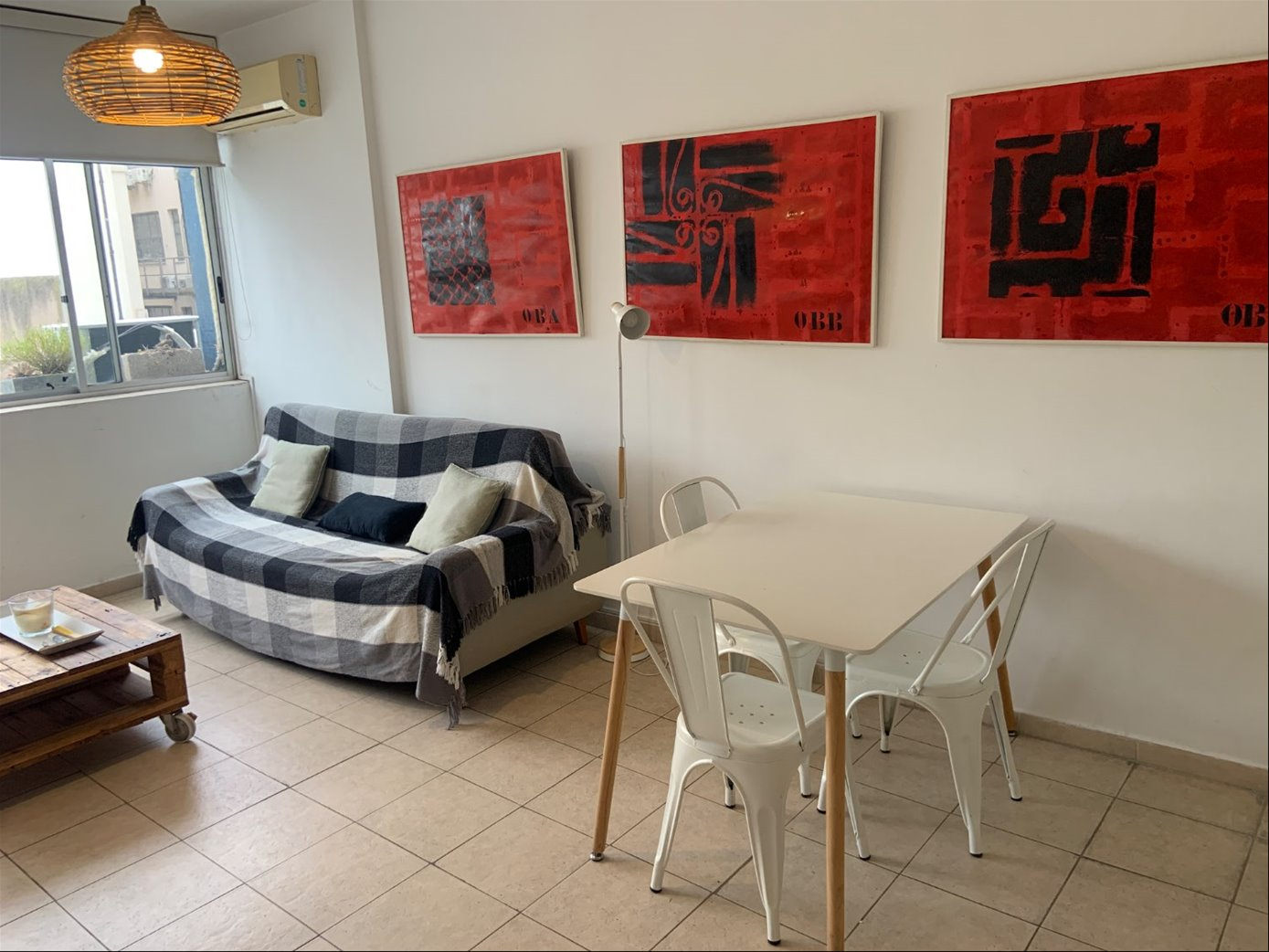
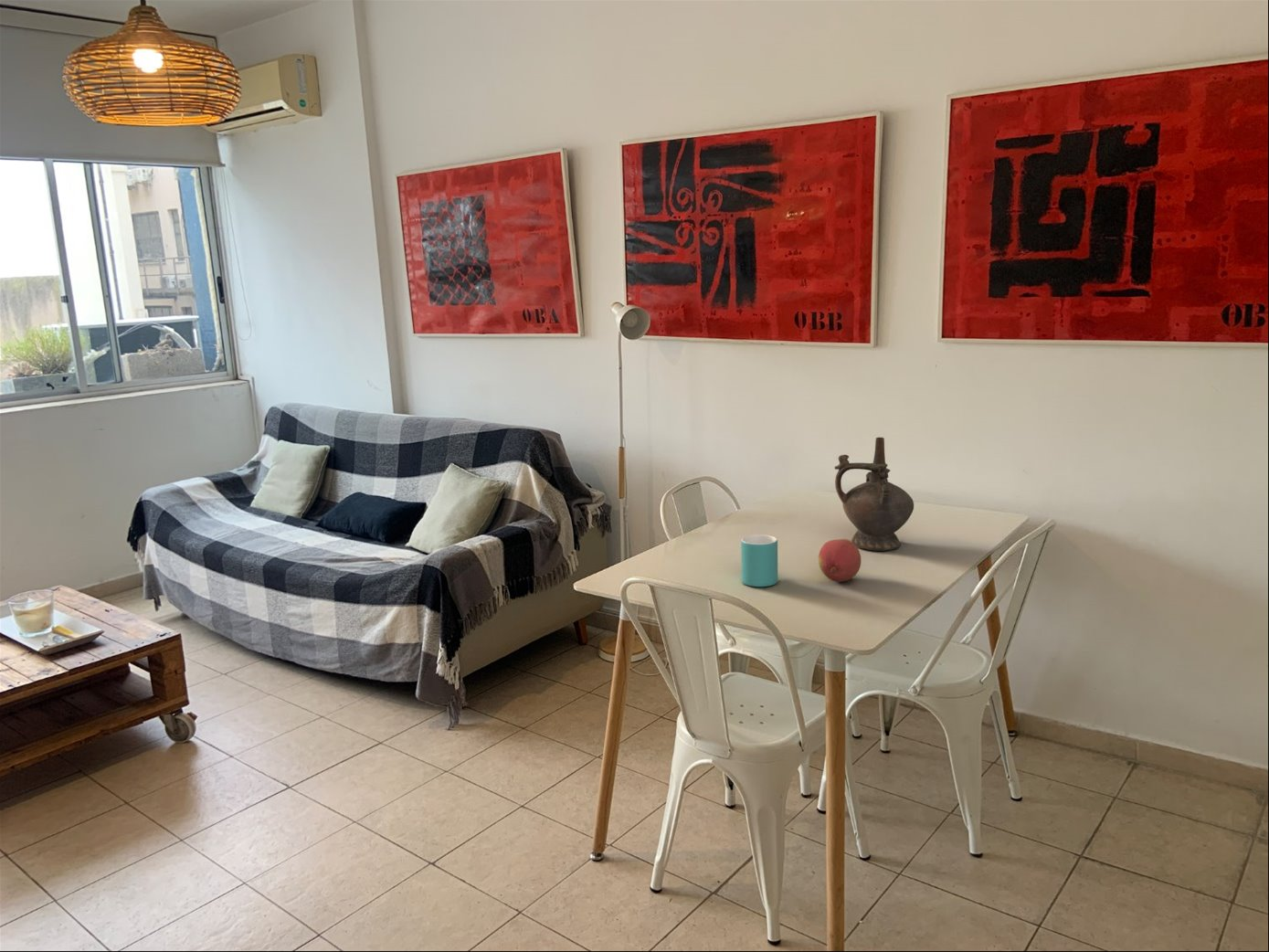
+ mug [740,534,778,587]
+ ceremonial vessel [833,437,915,552]
+ fruit [818,538,862,582]
